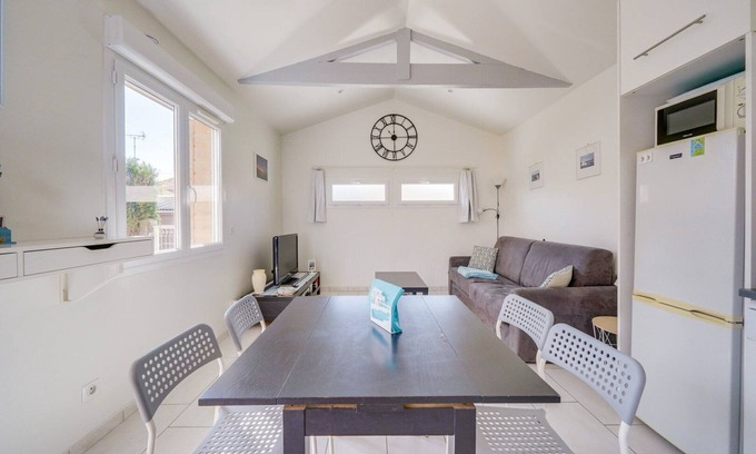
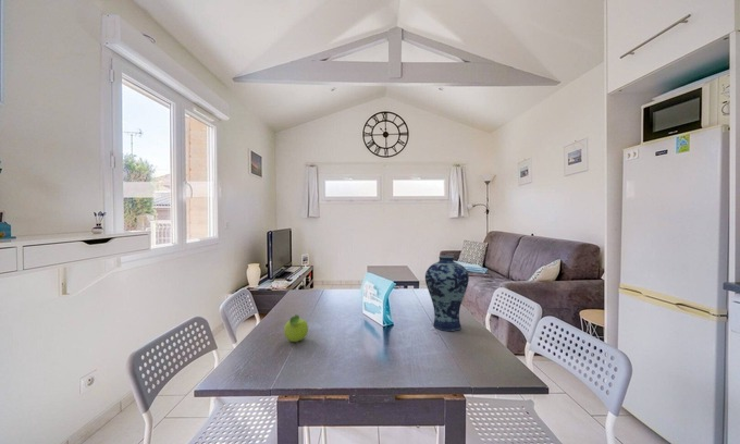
+ vase [424,255,470,332]
+ fruit [283,313,309,343]
